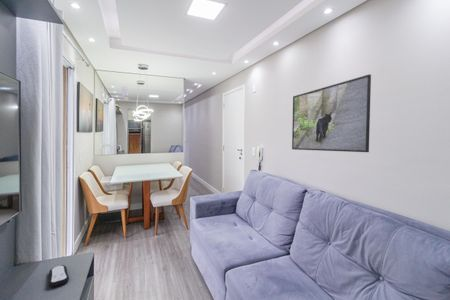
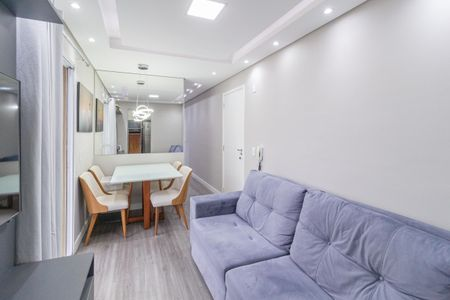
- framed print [291,73,372,153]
- remote control [48,264,70,288]
